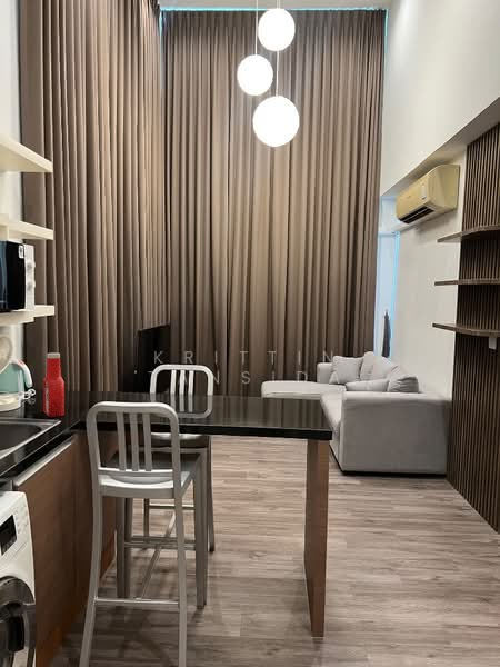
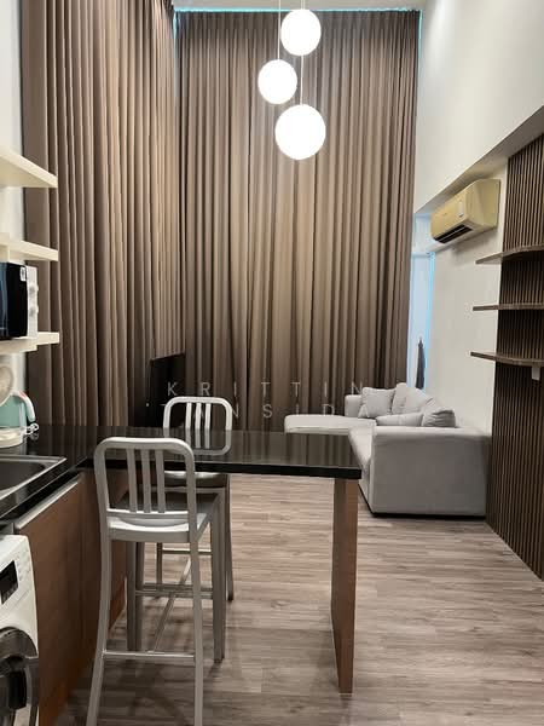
- soap bottle [42,352,66,418]
